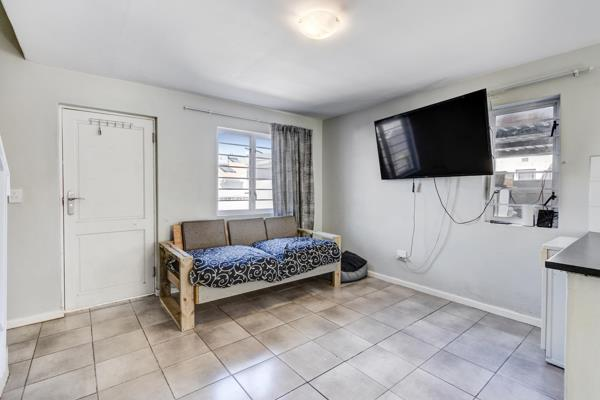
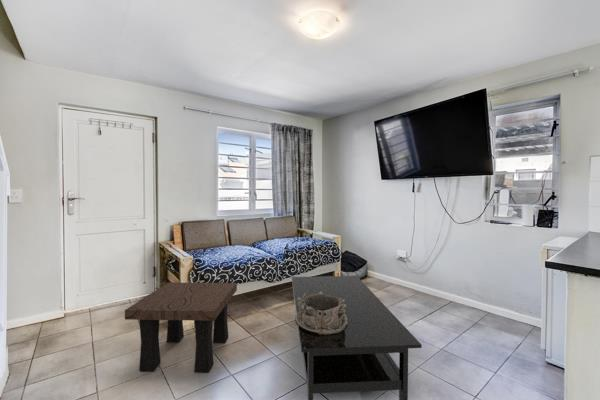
+ coffee table [291,275,423,400]
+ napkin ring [294,292,348,335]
+ side table [124,282,238,373]
